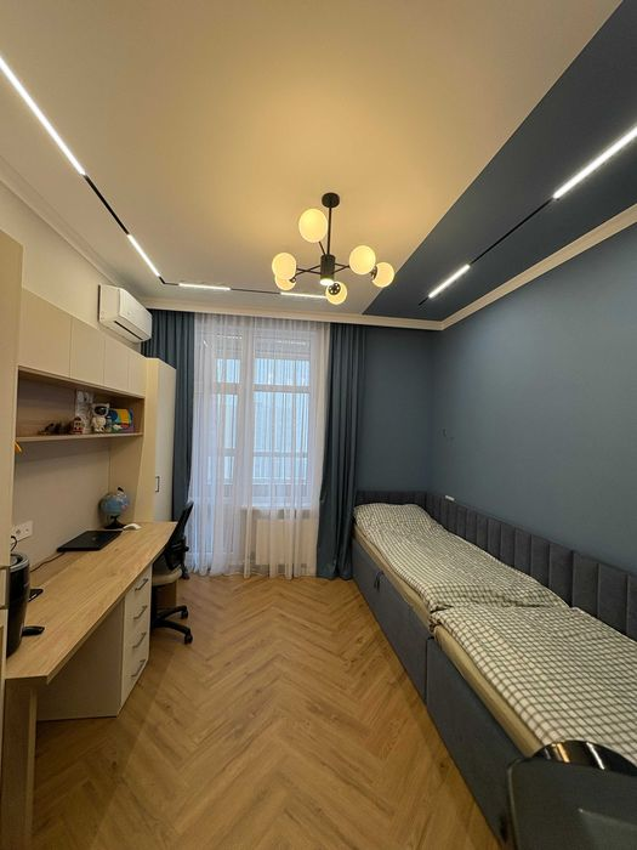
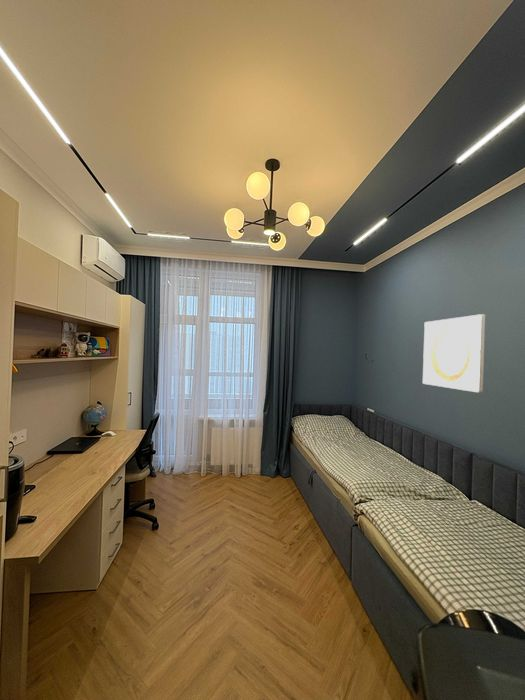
+ wall art [422,313,486,394]
